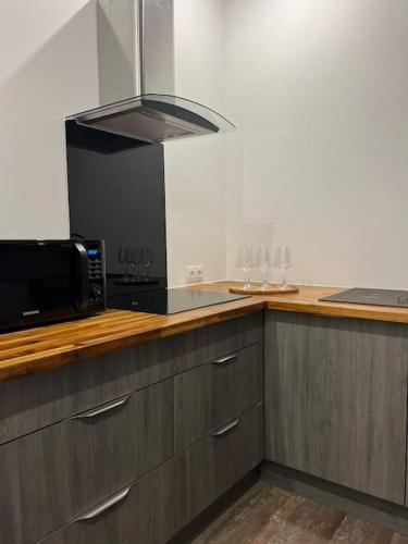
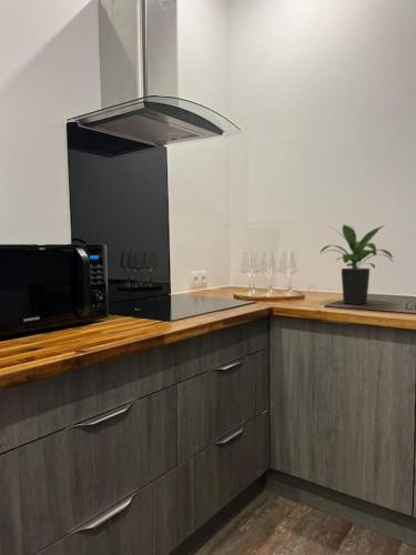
+ potted plant [318,223,395,305]
